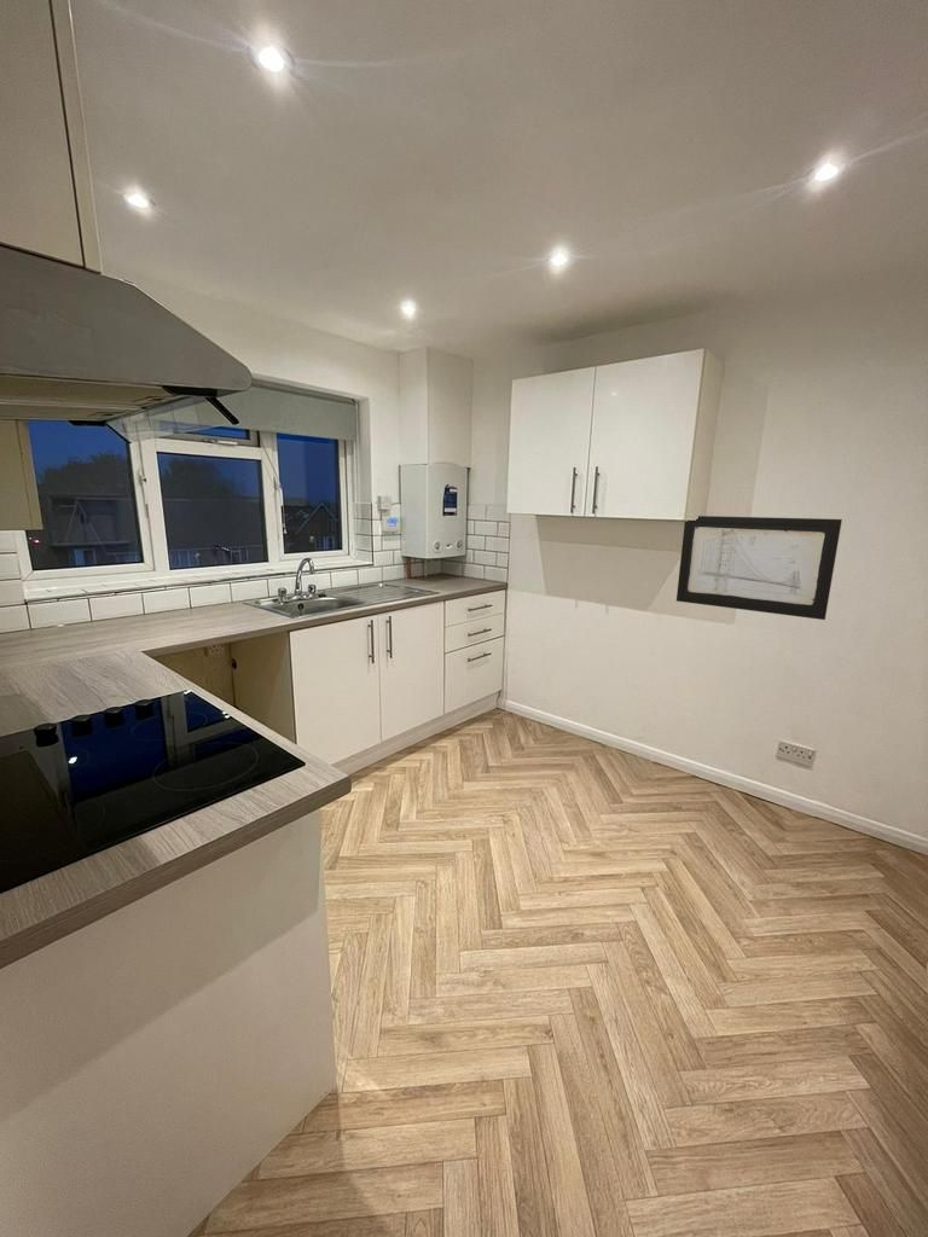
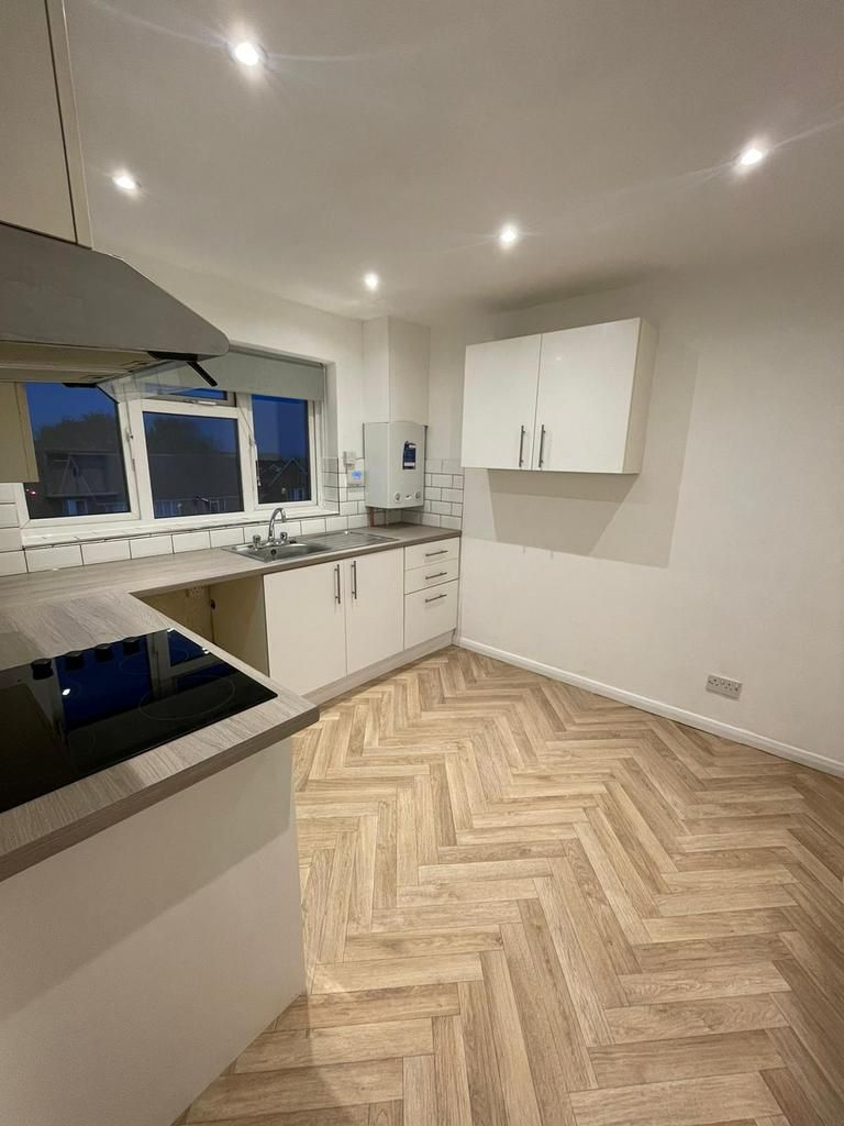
- wall art [675,515,843,621]
